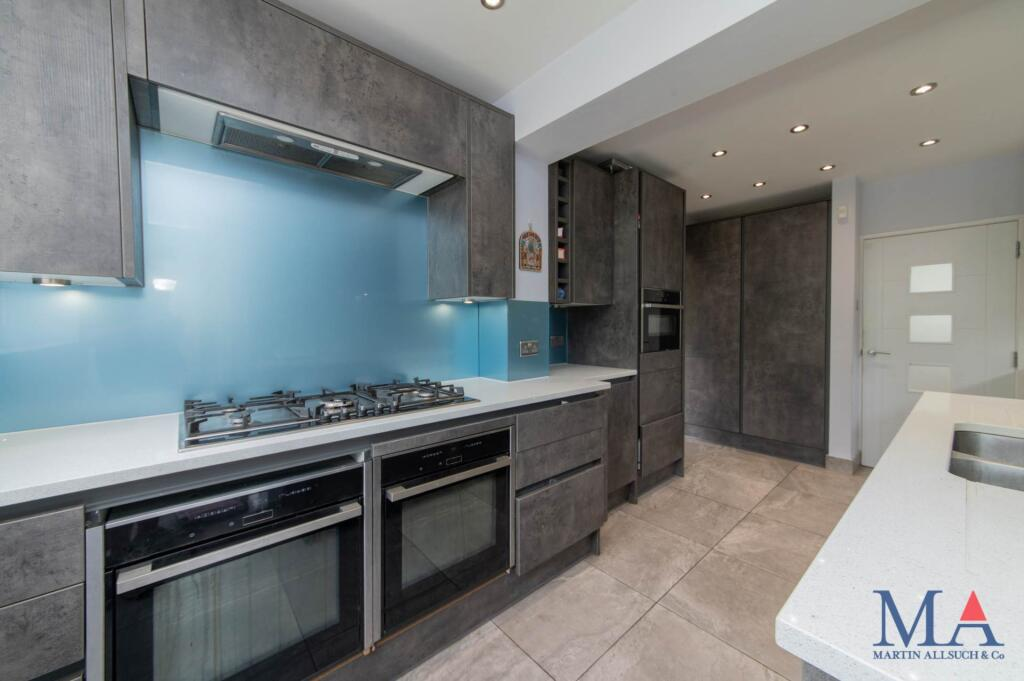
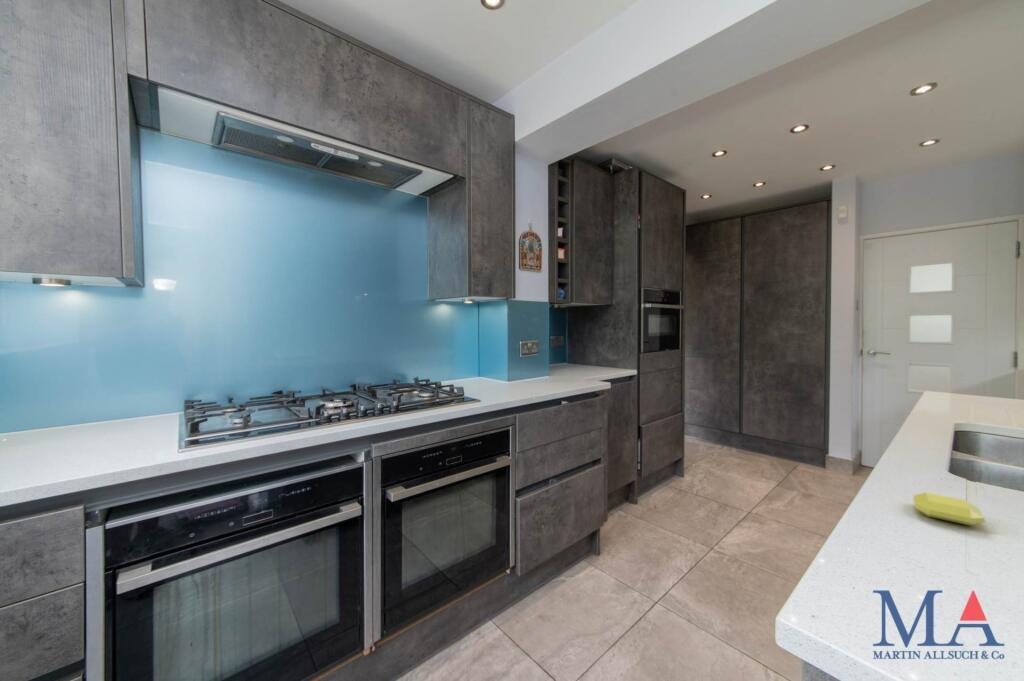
+ soap bar [912,492,986,526]
